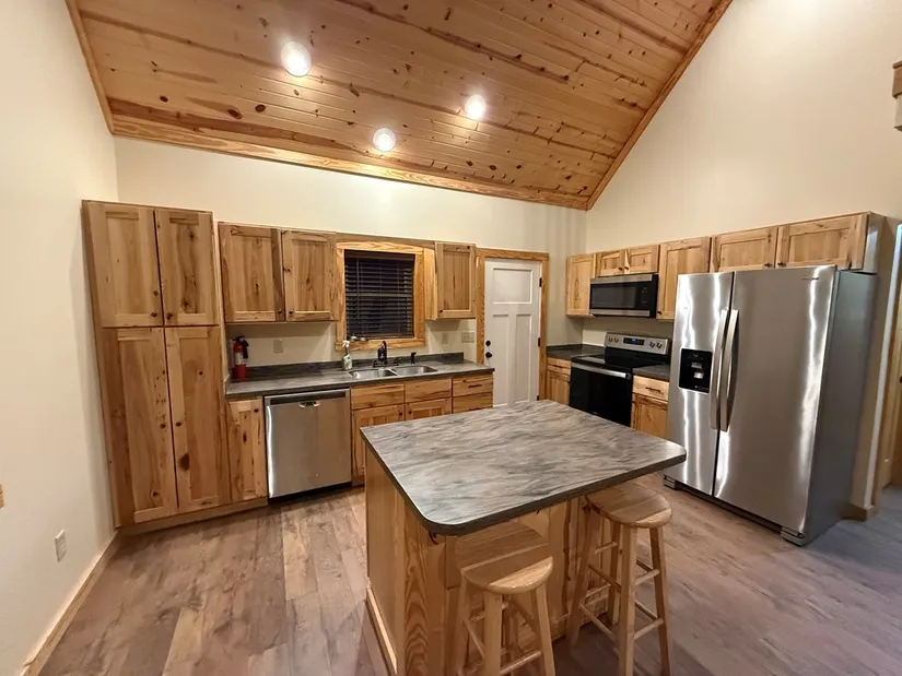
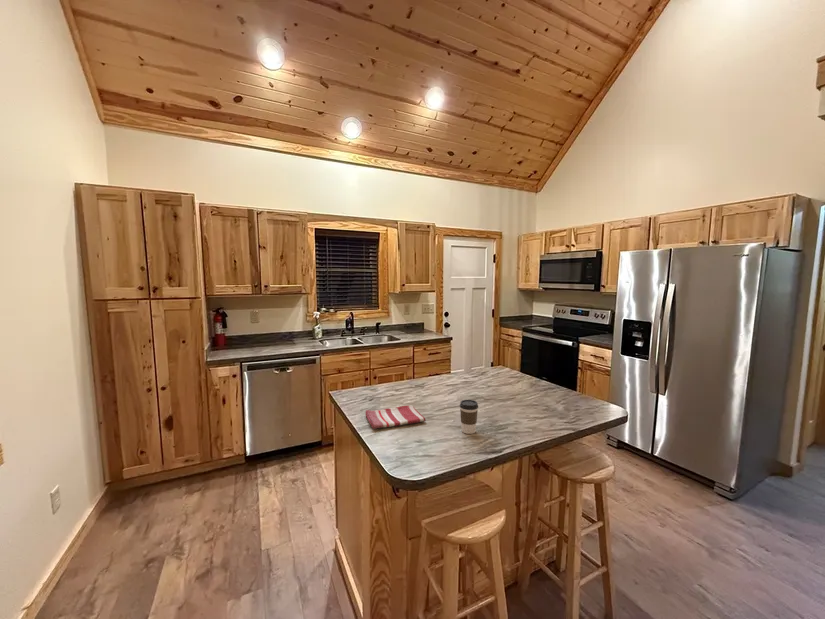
+ dish towel [365,404,427,430]
+ coffee cup [459,399,479,435]
